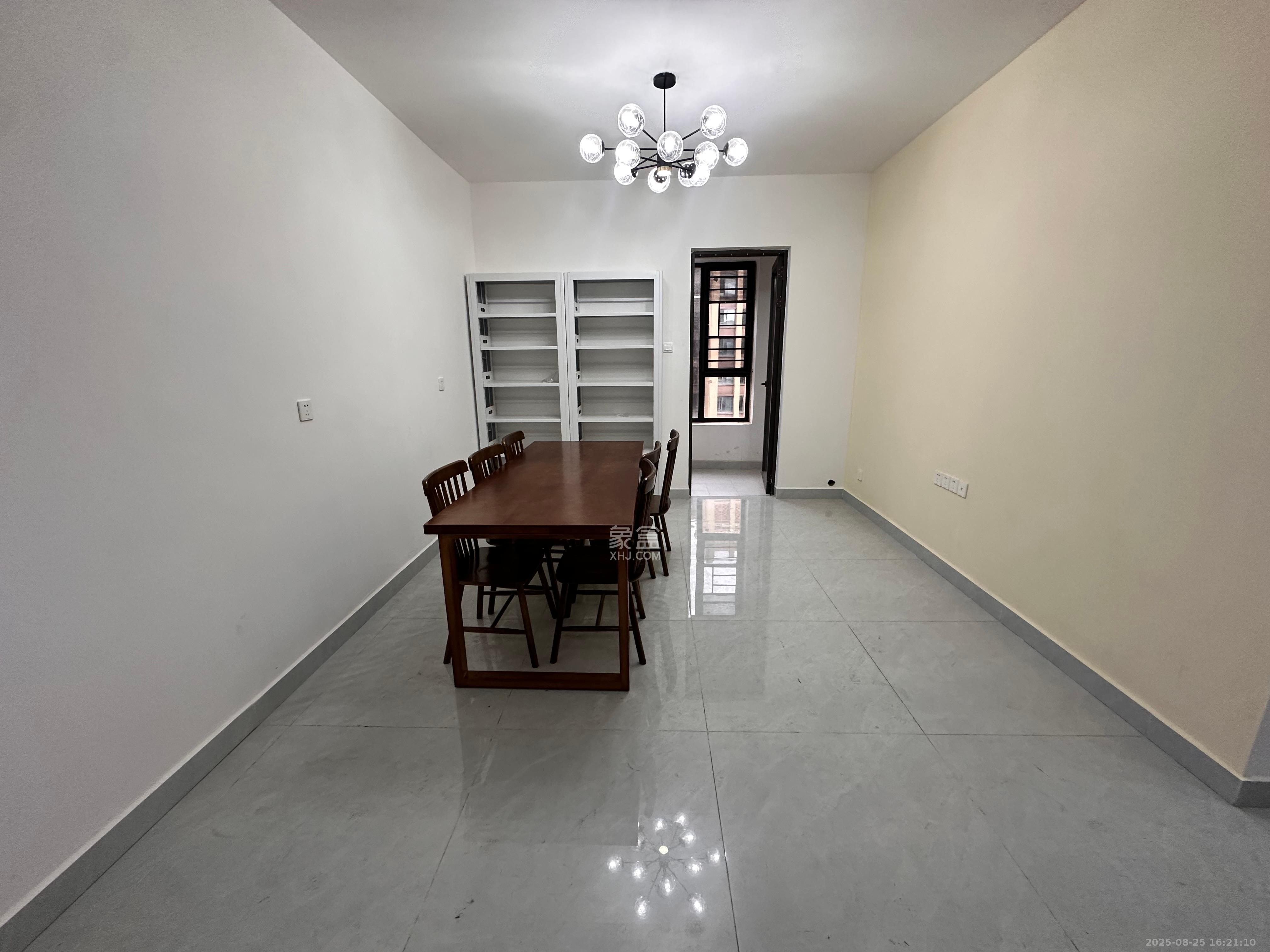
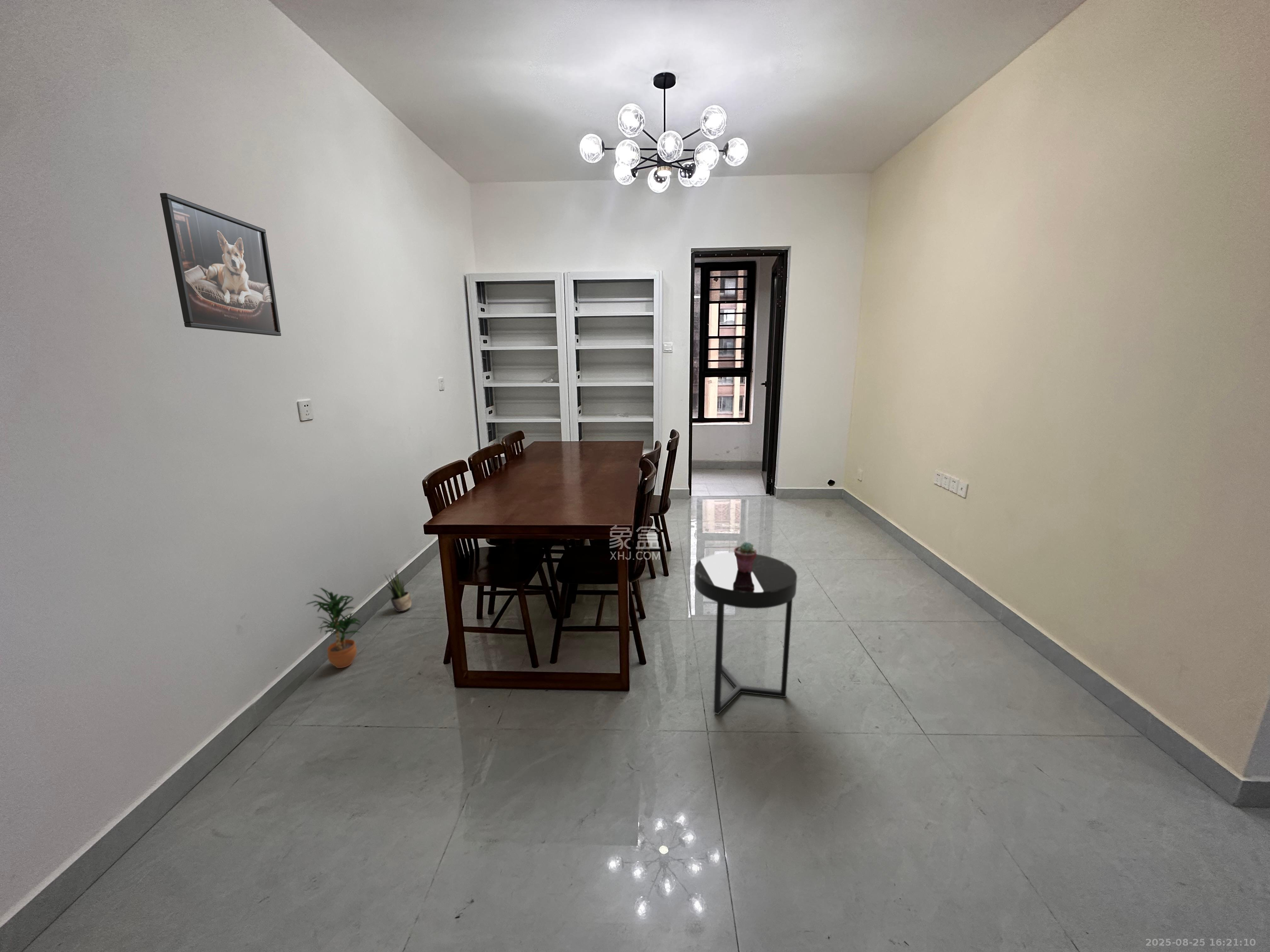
+ potted plant [305,587,361,668]
+ potted succulent [734,541,757,573]
+ potted plant [384,569,412,612]
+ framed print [160,193,282,336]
+ side table [694,552,798,715]
